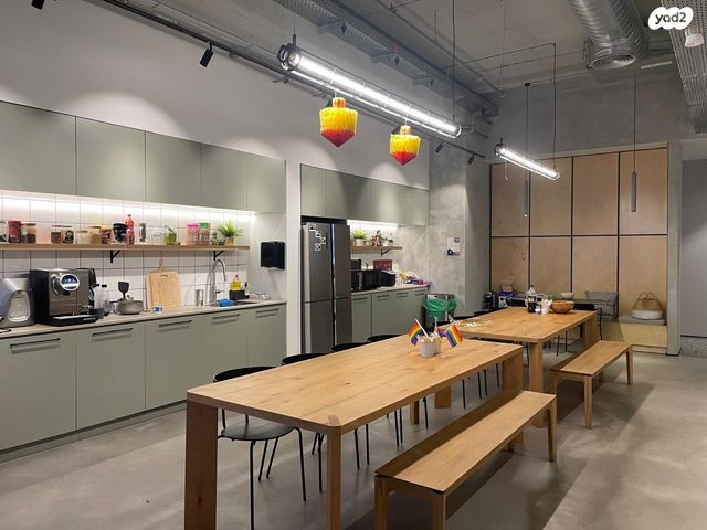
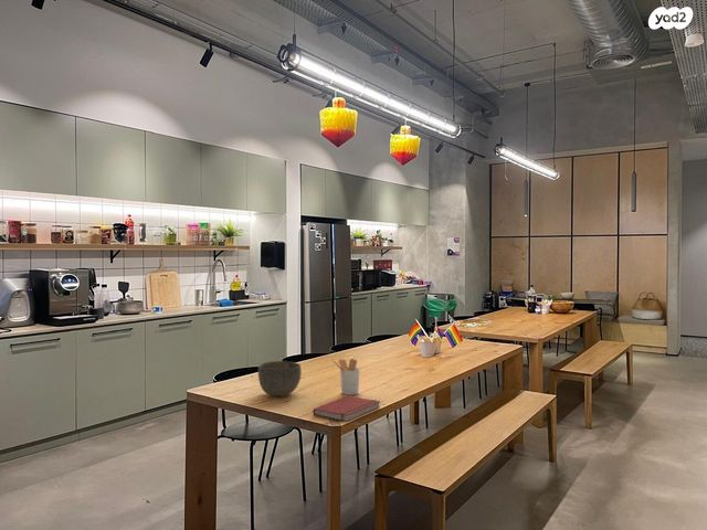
+ utensil holder [330,358,360,396]
+ bowl [257,360,303,398]
+ book [312,395,381,423]
